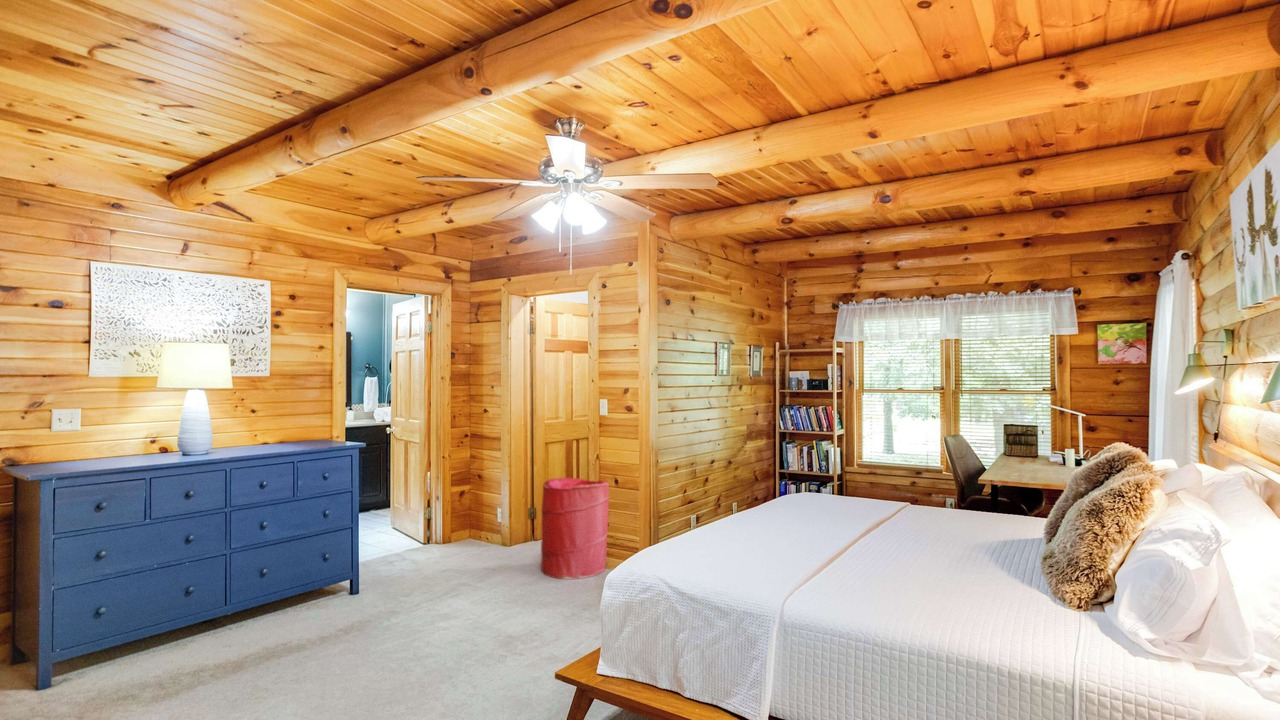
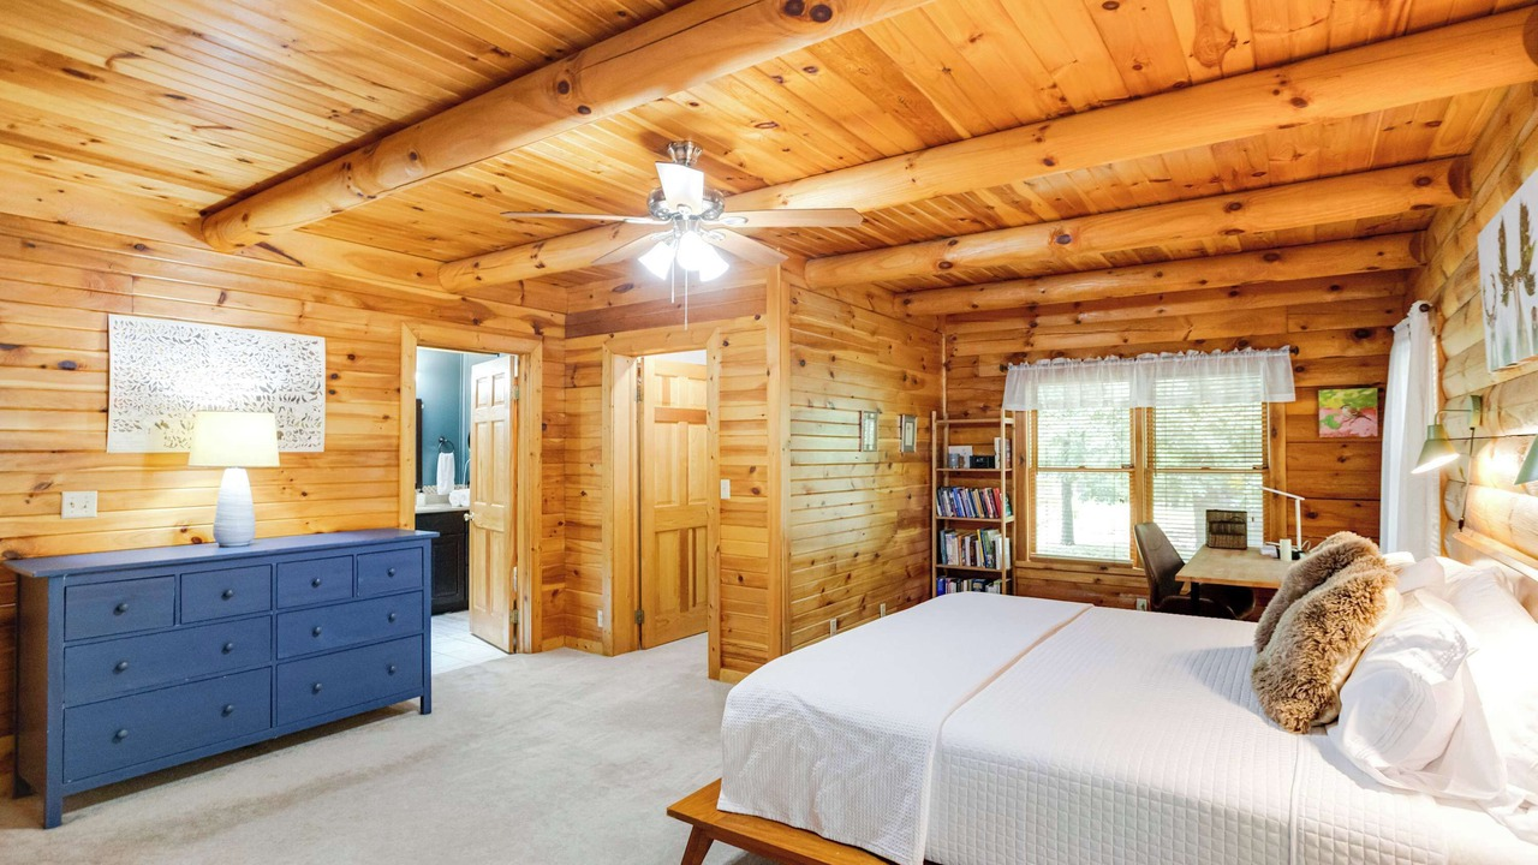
- laundry hamper [540,477,610,580]
